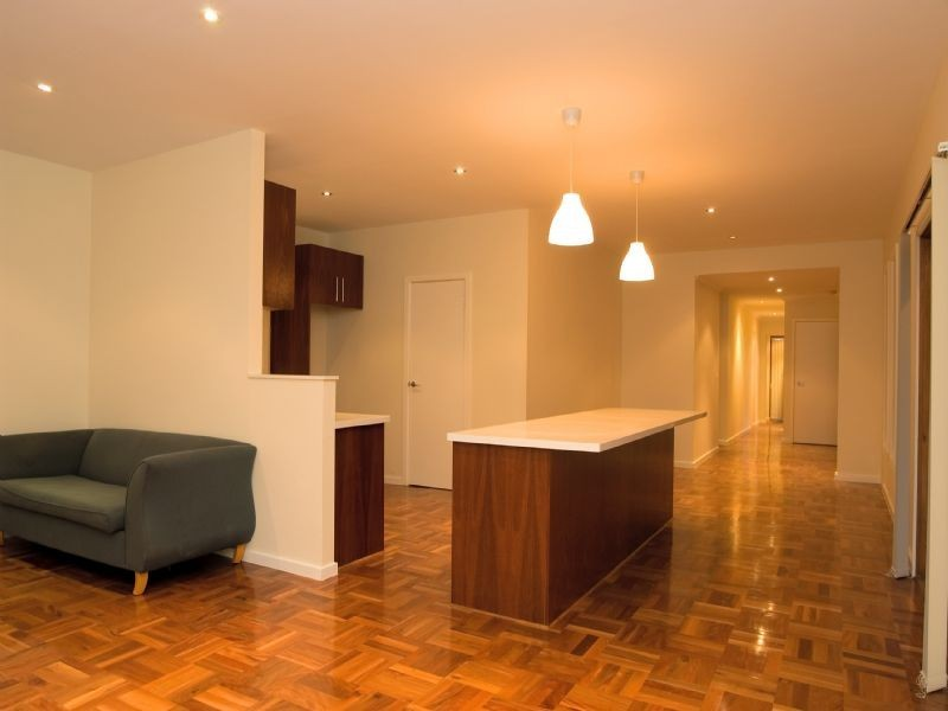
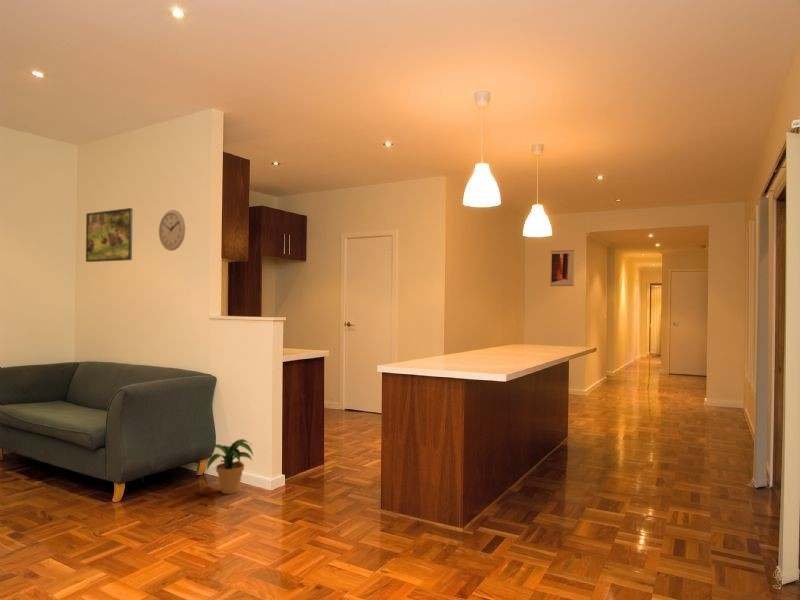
+ wall clock [158,209,186,252]
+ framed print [85,207,134,263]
+ wall art [549,249,575,287]
+ potted plant [201,438,254,495]
